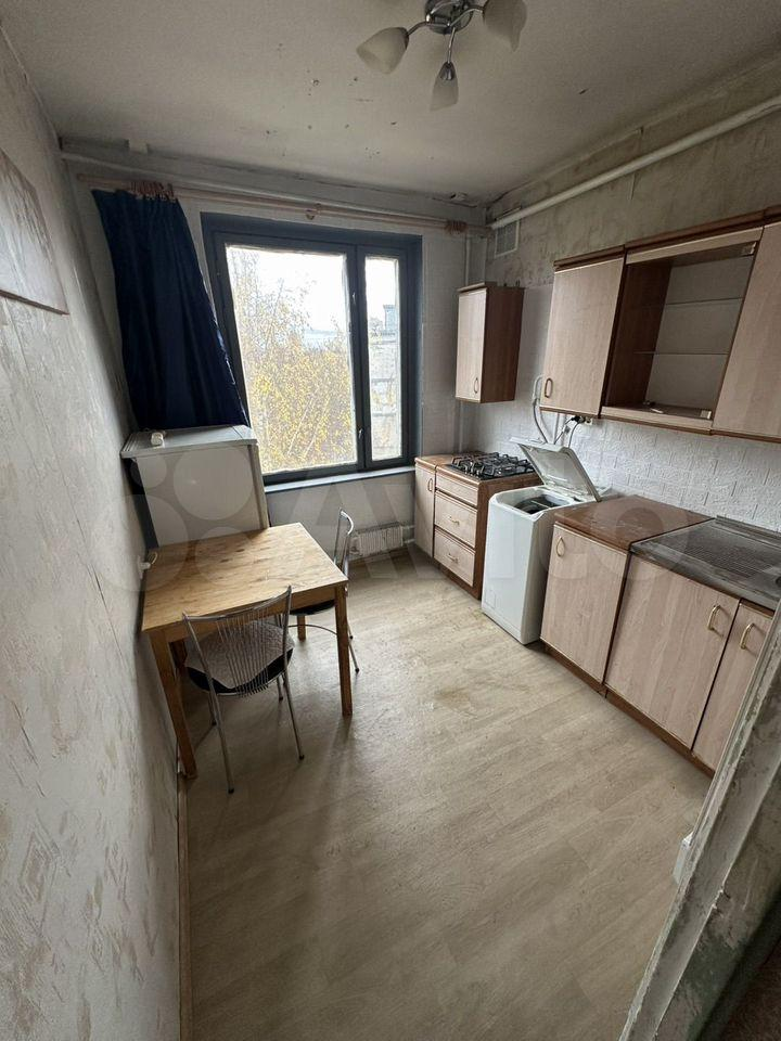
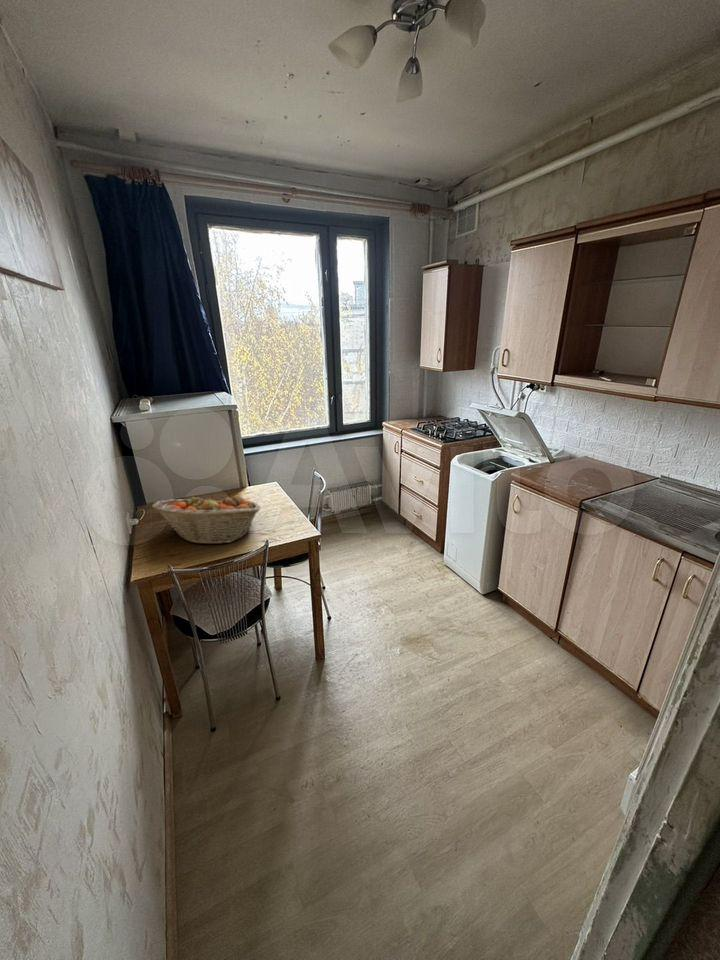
+ fruit basket [151,492,262,545]
